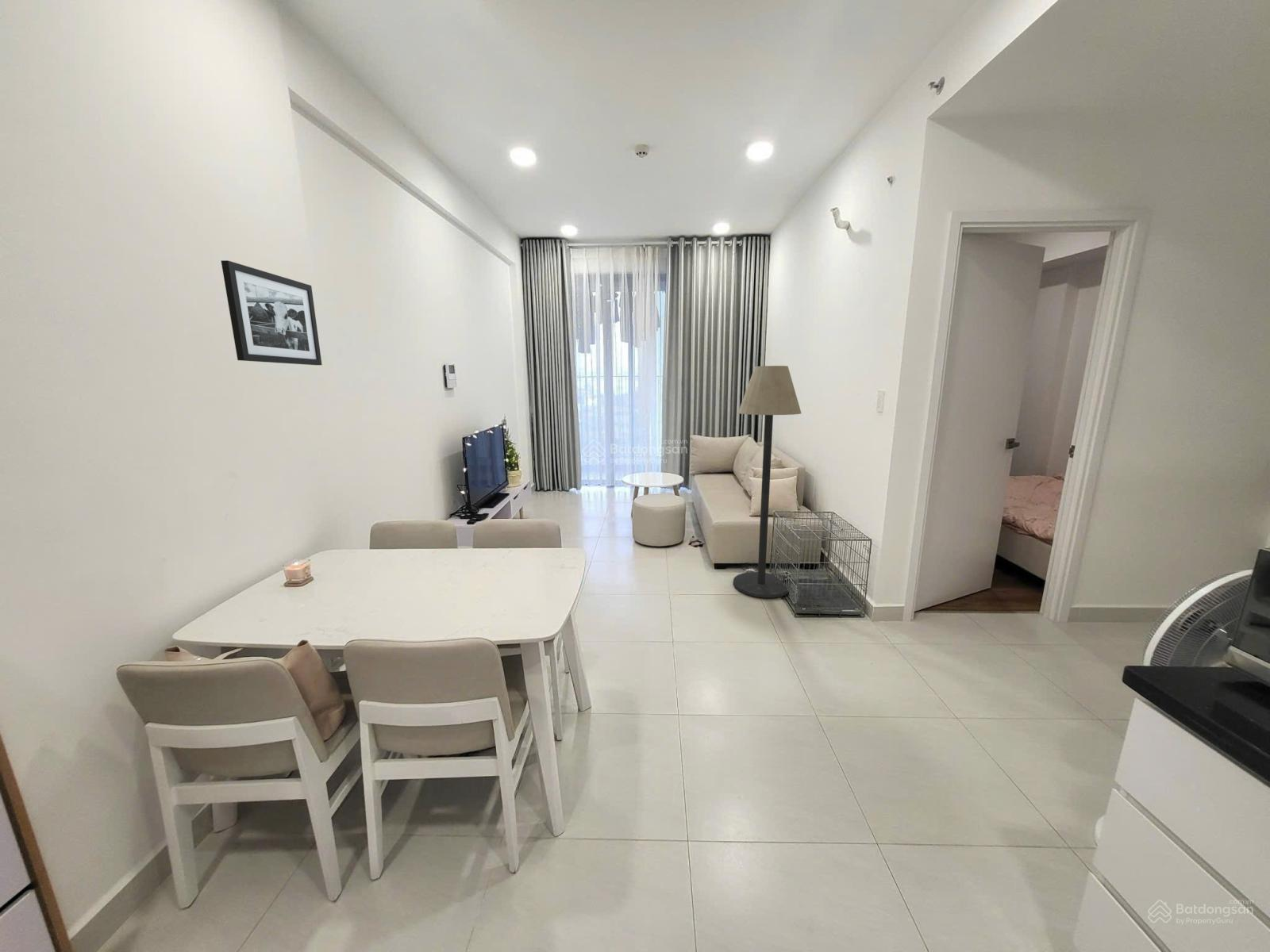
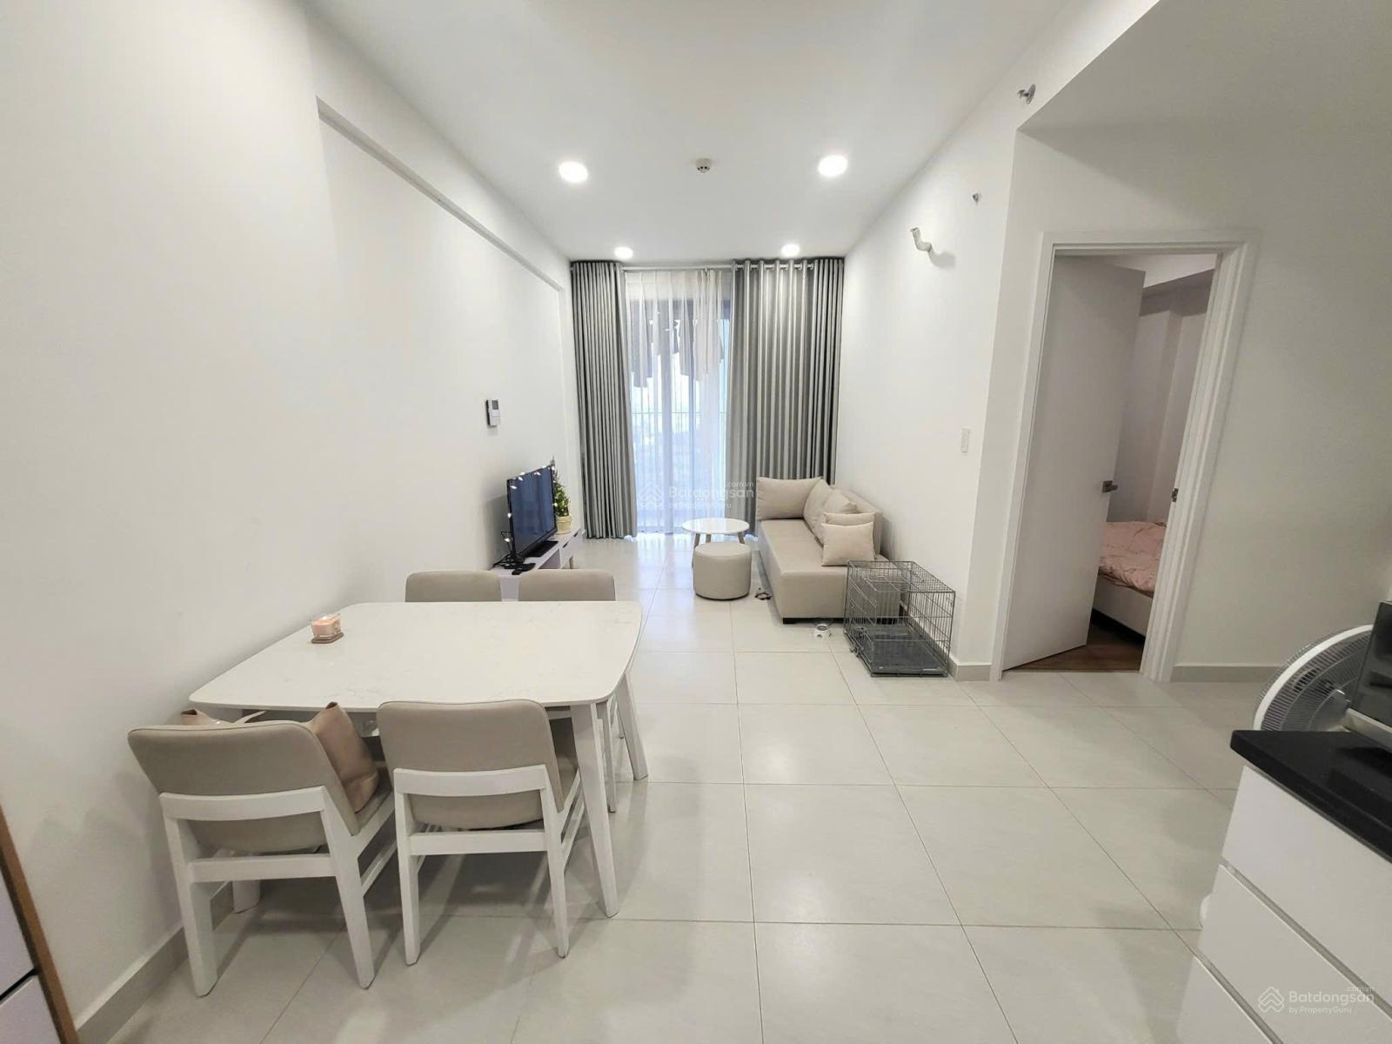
- picture frame [221,259,322,366]
- floor lamp [733,365,802,599]
